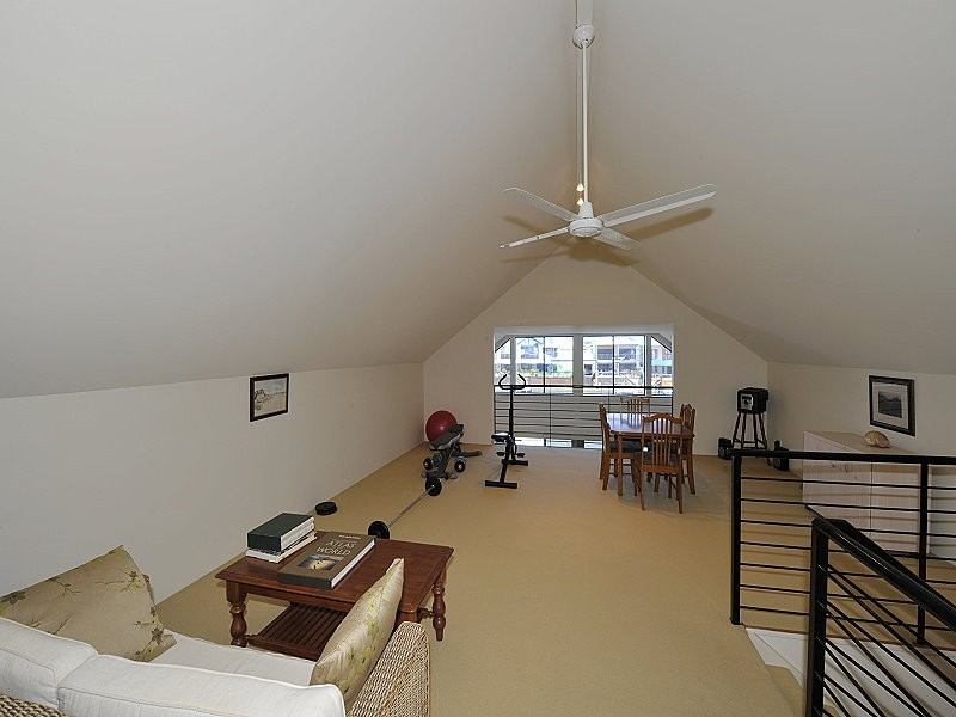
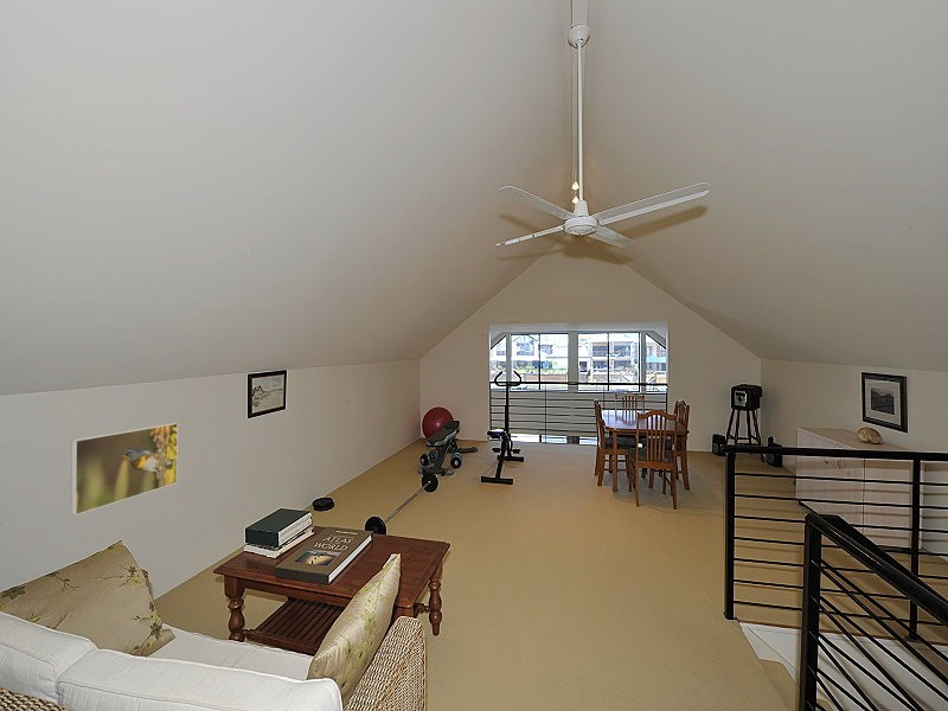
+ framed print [70,422,179,517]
